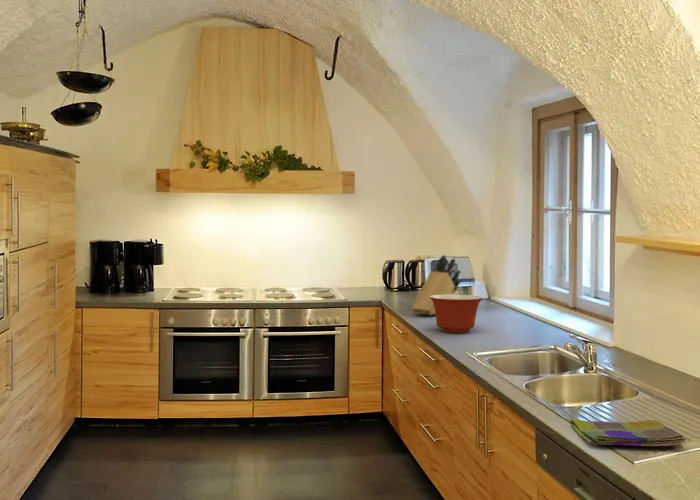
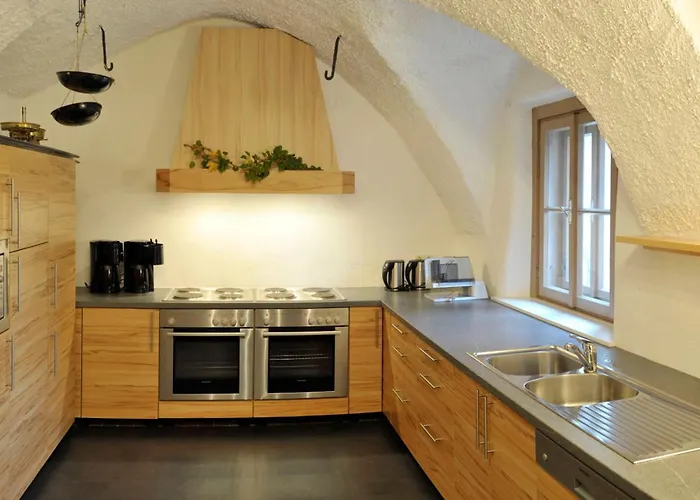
- knife block [411,254,462,316]
- dish towel [569,418,688,447]
- mixing bowl [429,293,484,334]
